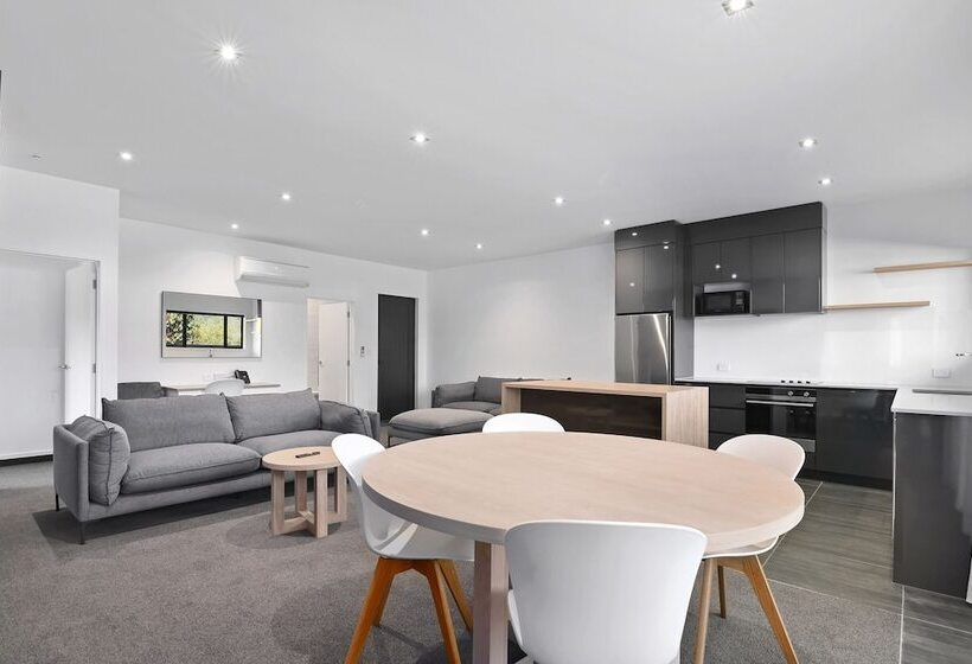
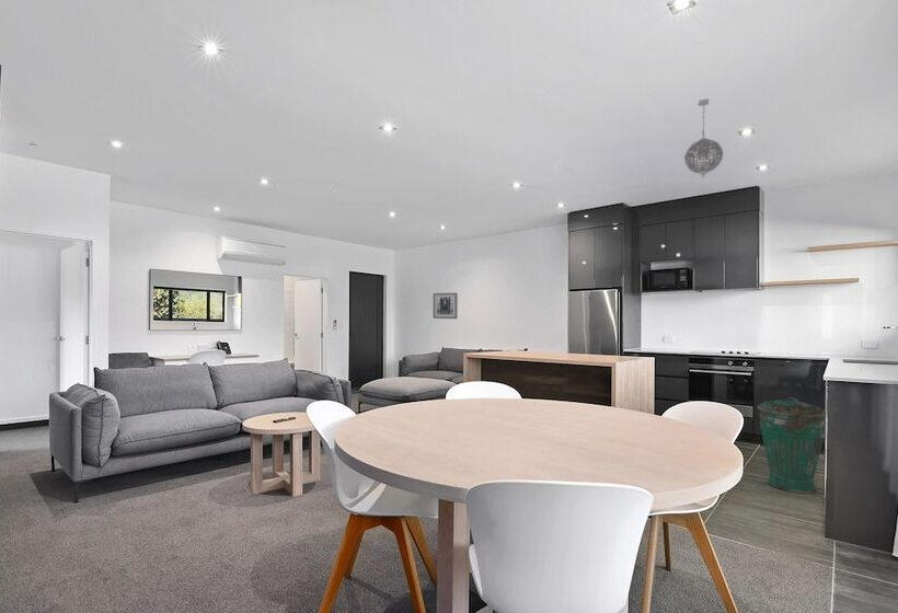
+ trash can [757,396,827,495]
+ pendant light [683,97,724,180]
+ wall art [433,292,459,320]
